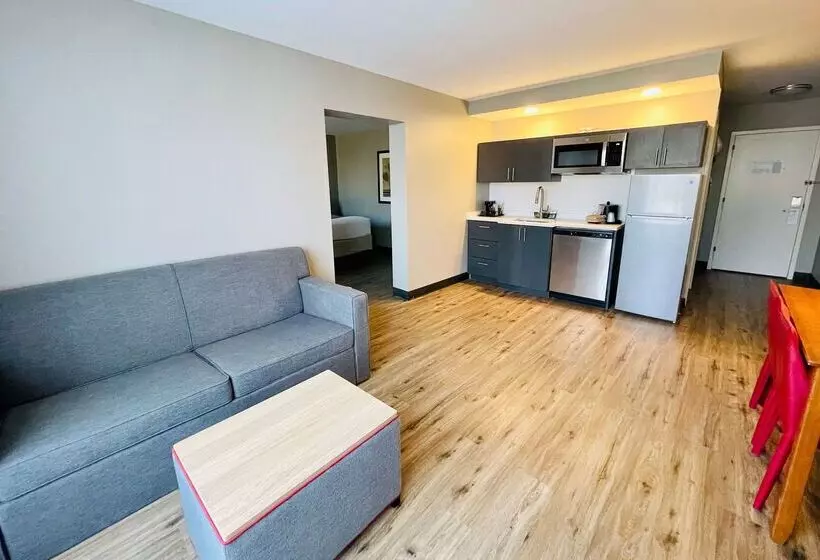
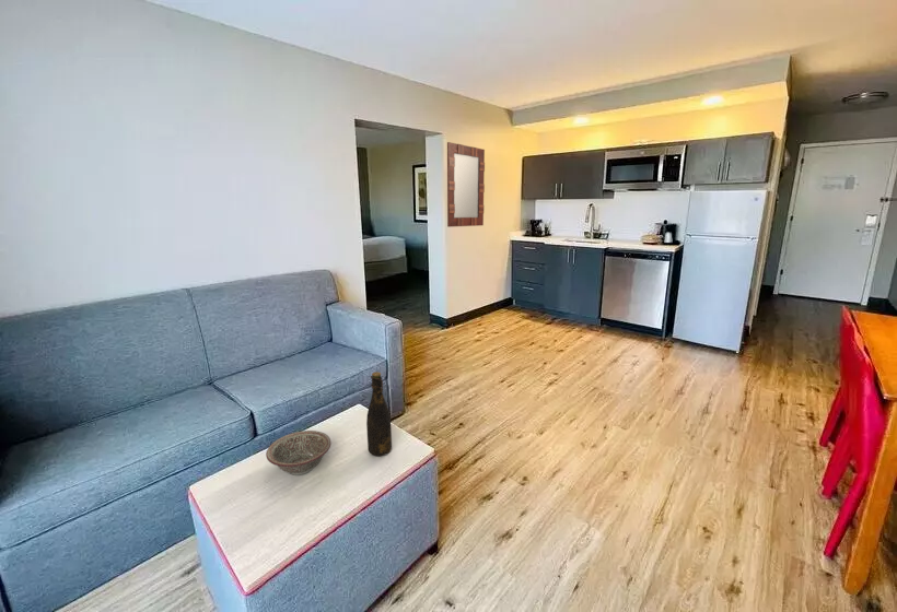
+ bottle [365,370,393,457]
+ decorative bowl [265,429,333,476]
+ home mirror [446,141,486,228]
